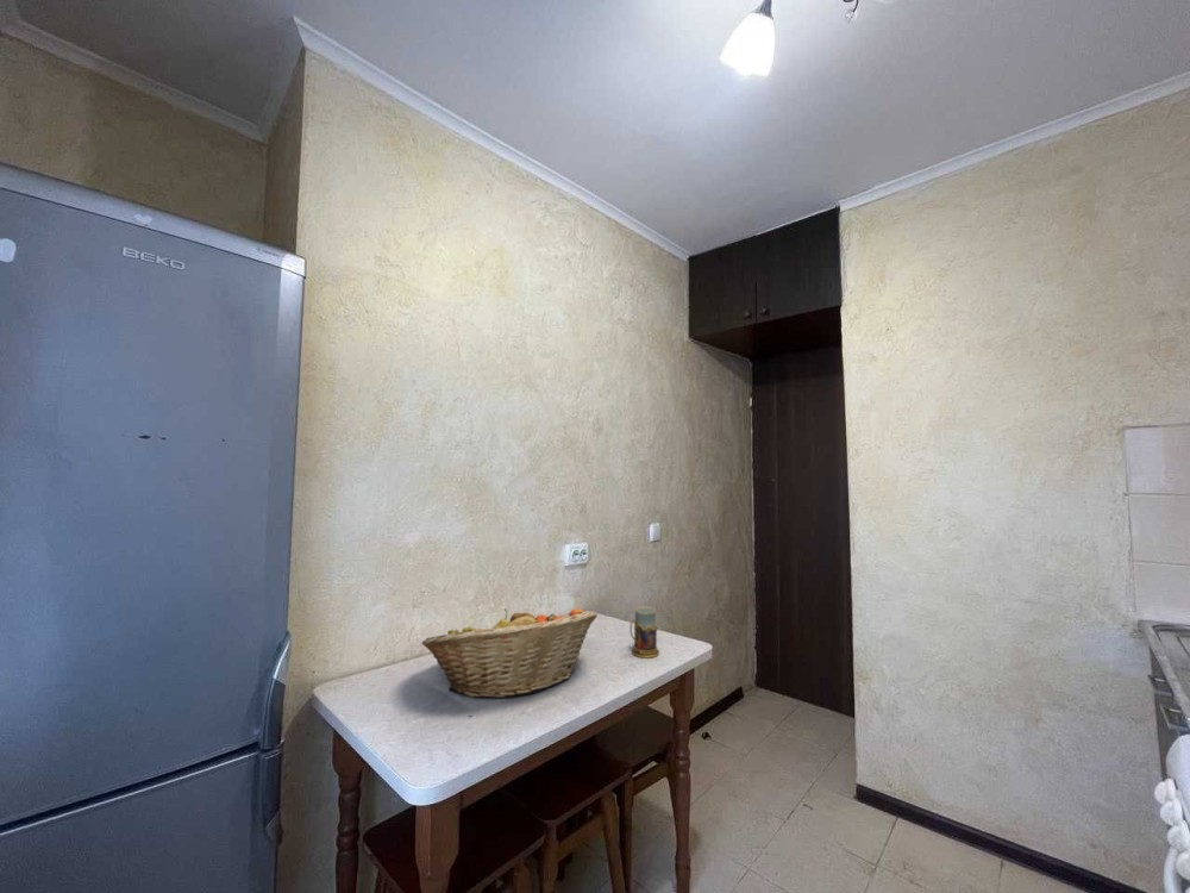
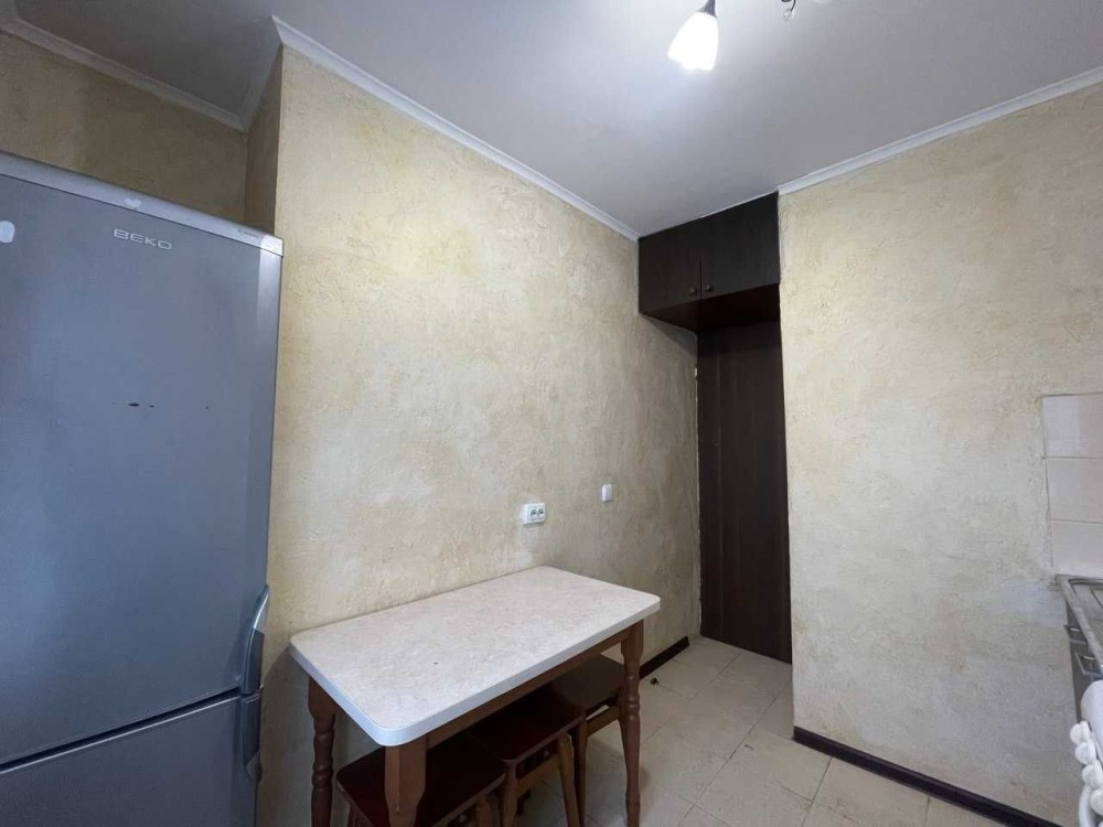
- mug [628,606,660,660]
- fruit basket [421,607,599,699]
